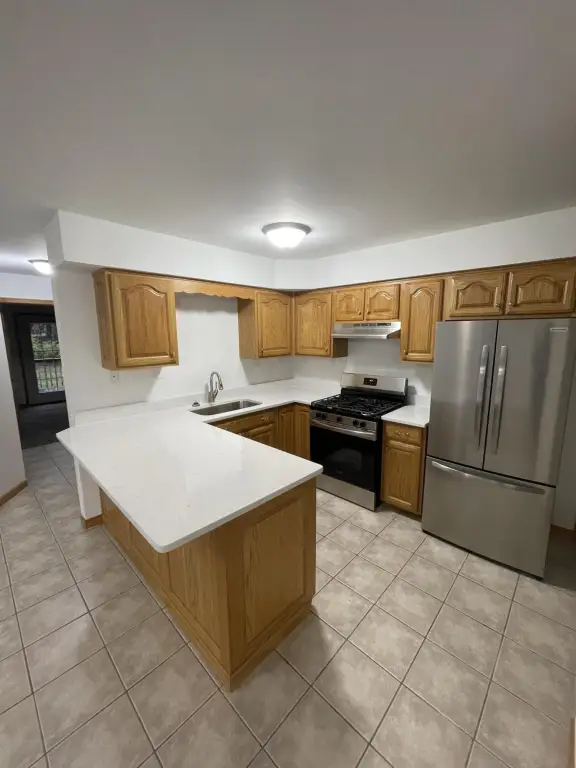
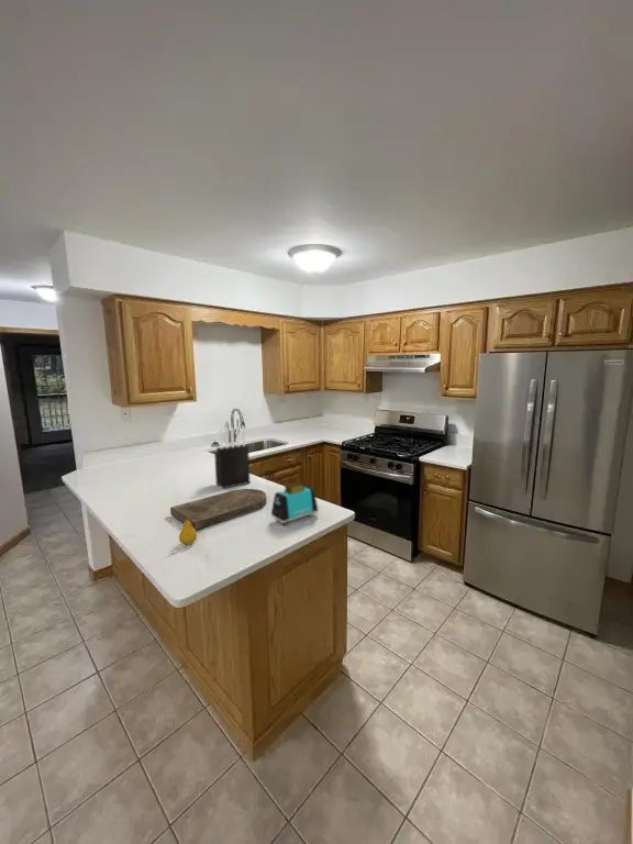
+ fruit [178,512,198,545]
+ cutting board [169,488,267,531]
+ toaster [270,481,319,526]
+ knife block [213,425,251,489]
